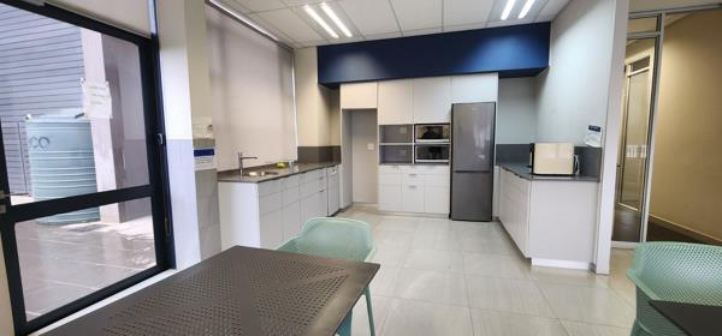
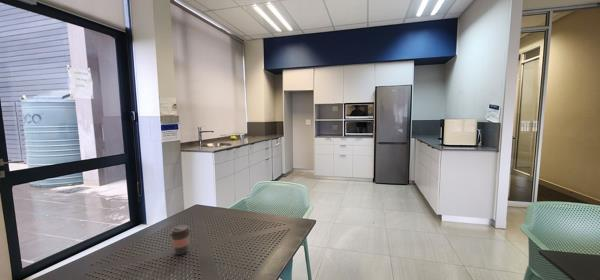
+ coffee cup [168,224,192,256]
